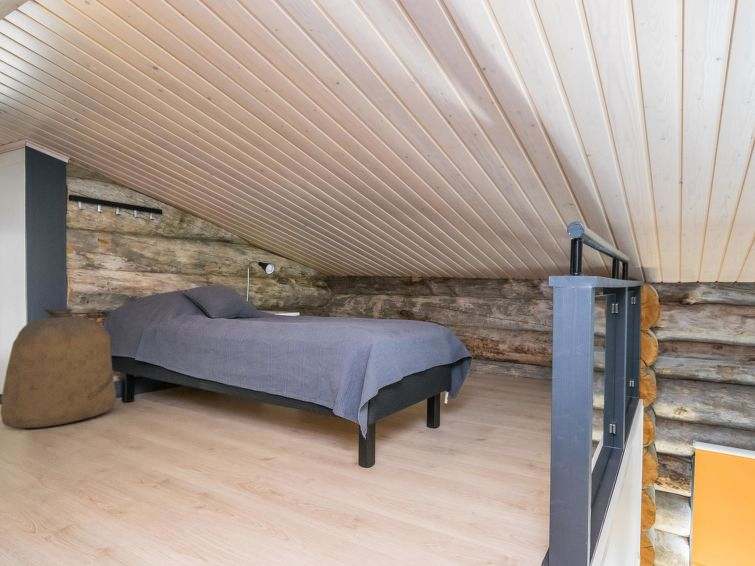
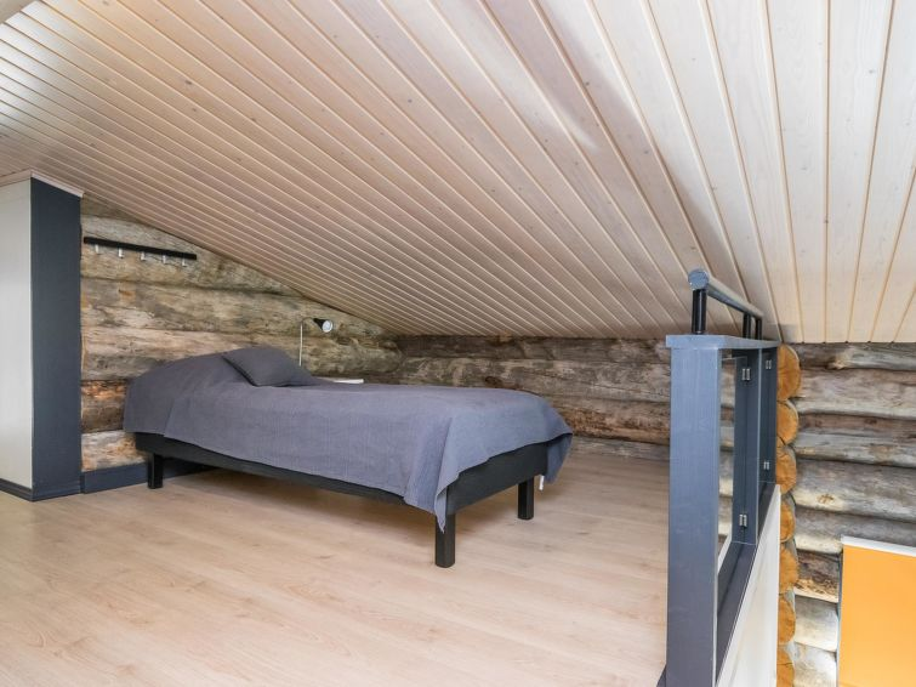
- bag [0,307,117,429]
